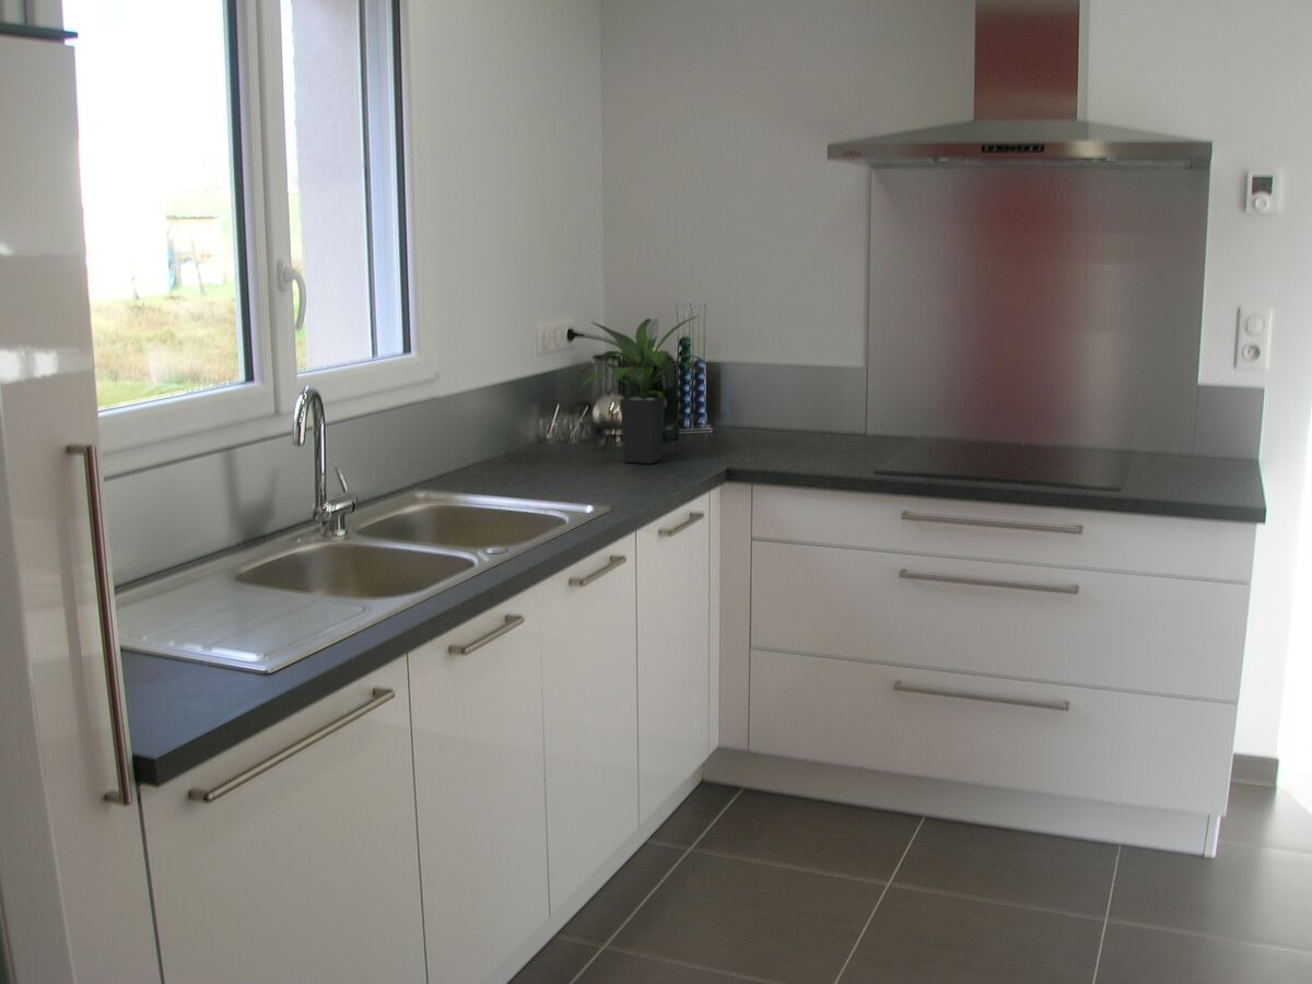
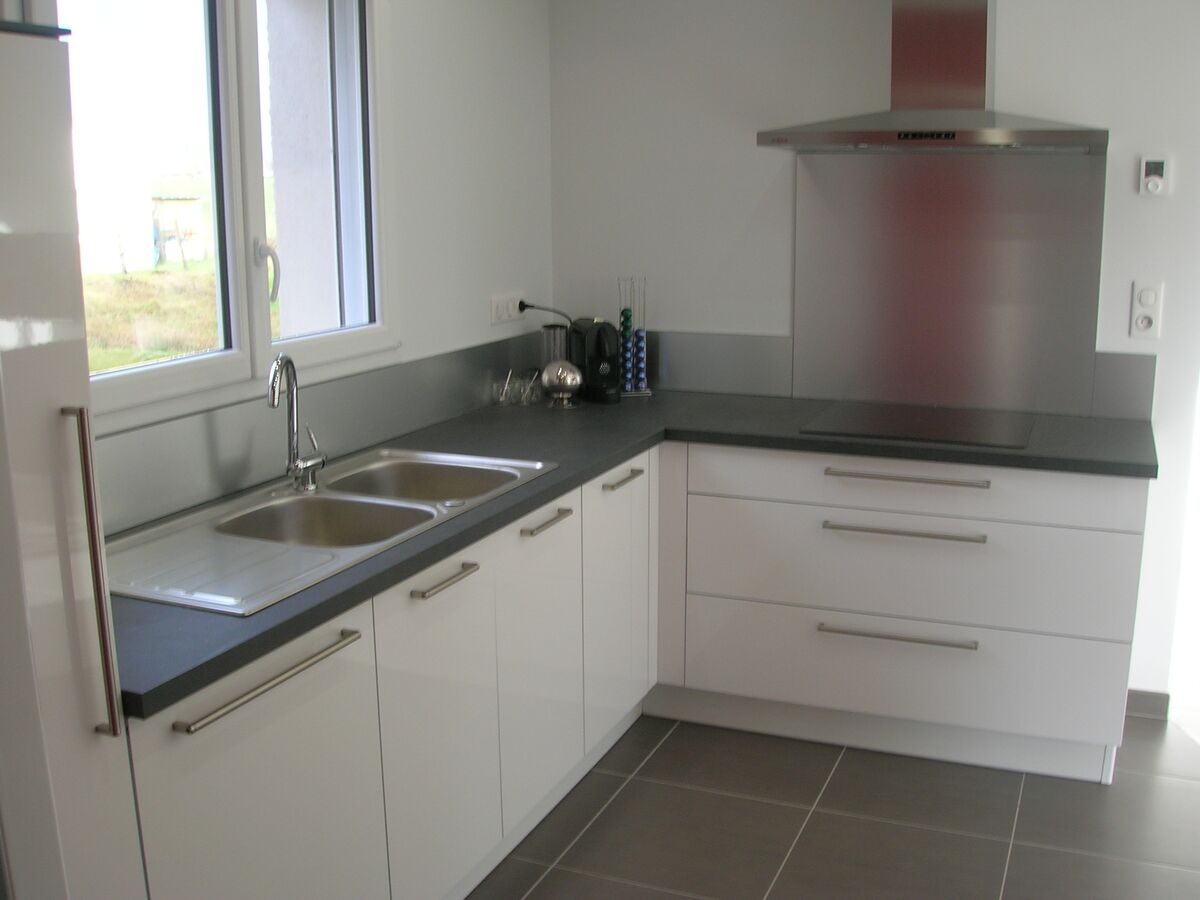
- potted plant [576,314,713,465]
